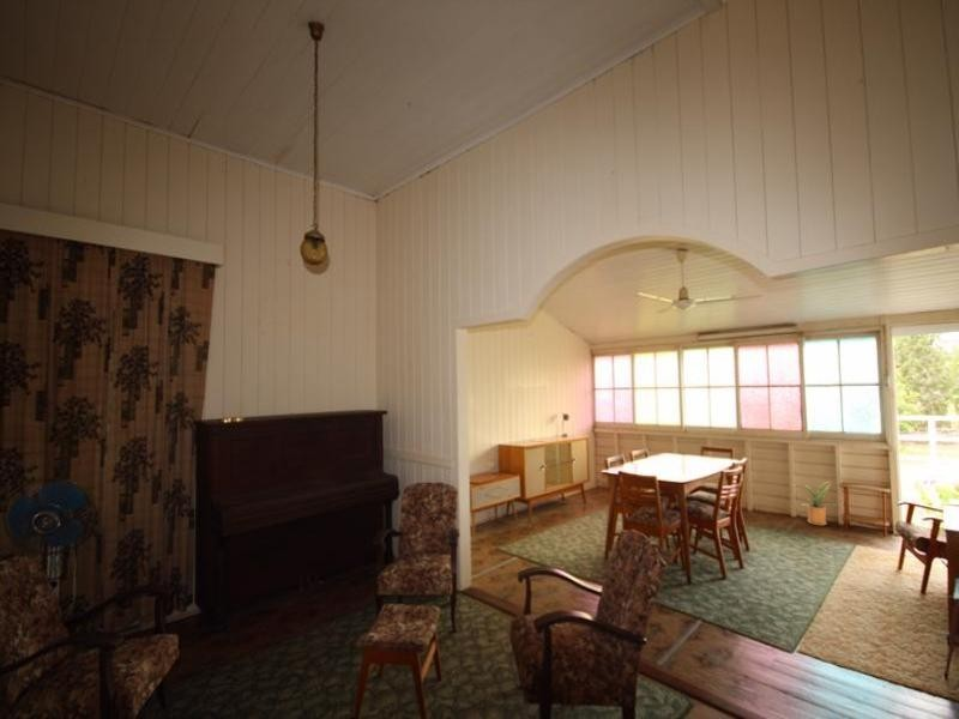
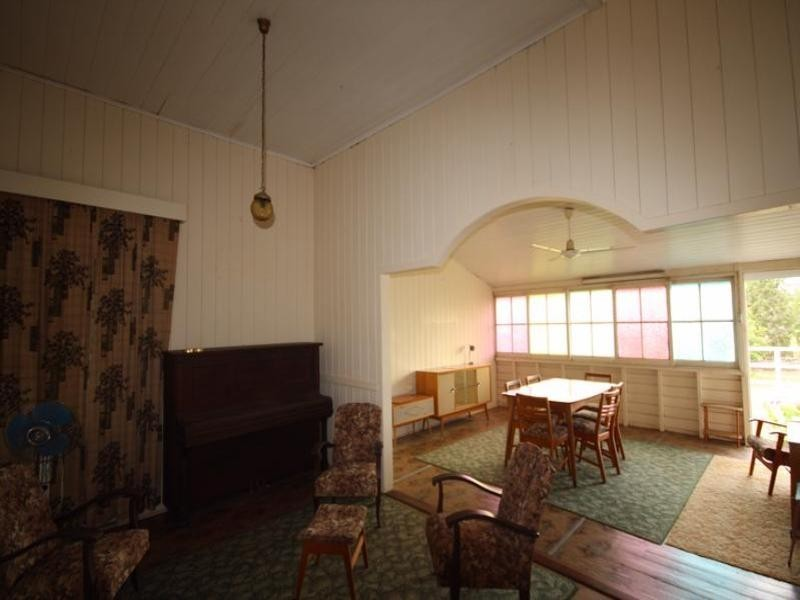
- house plant [791,481,839,527]
